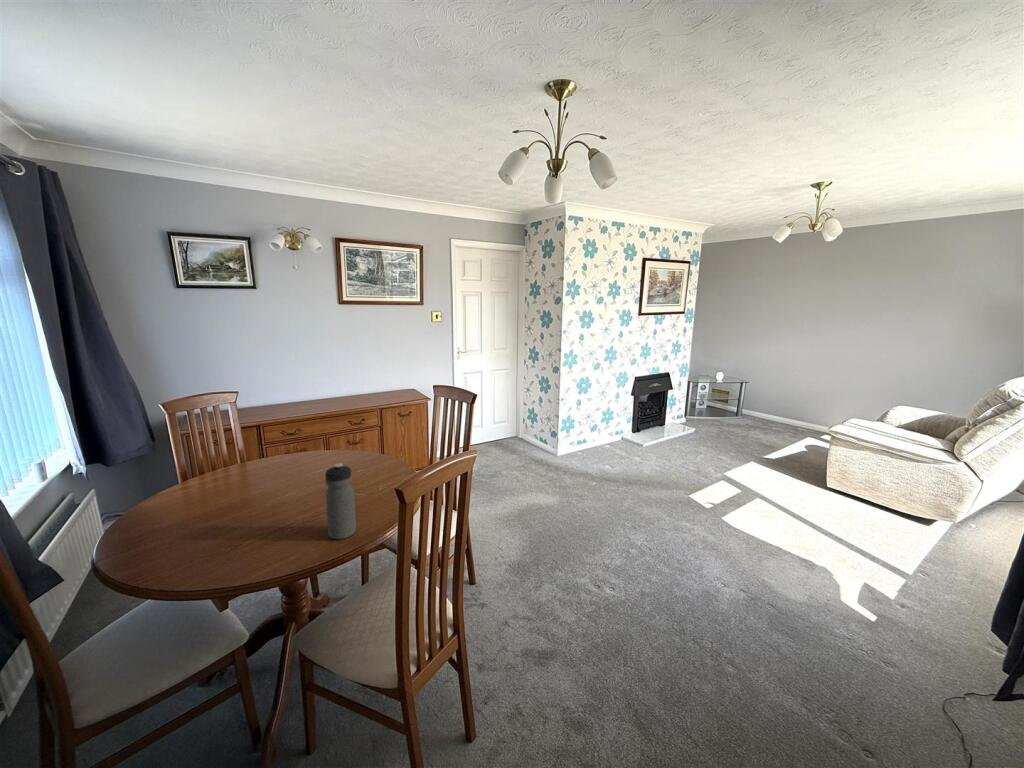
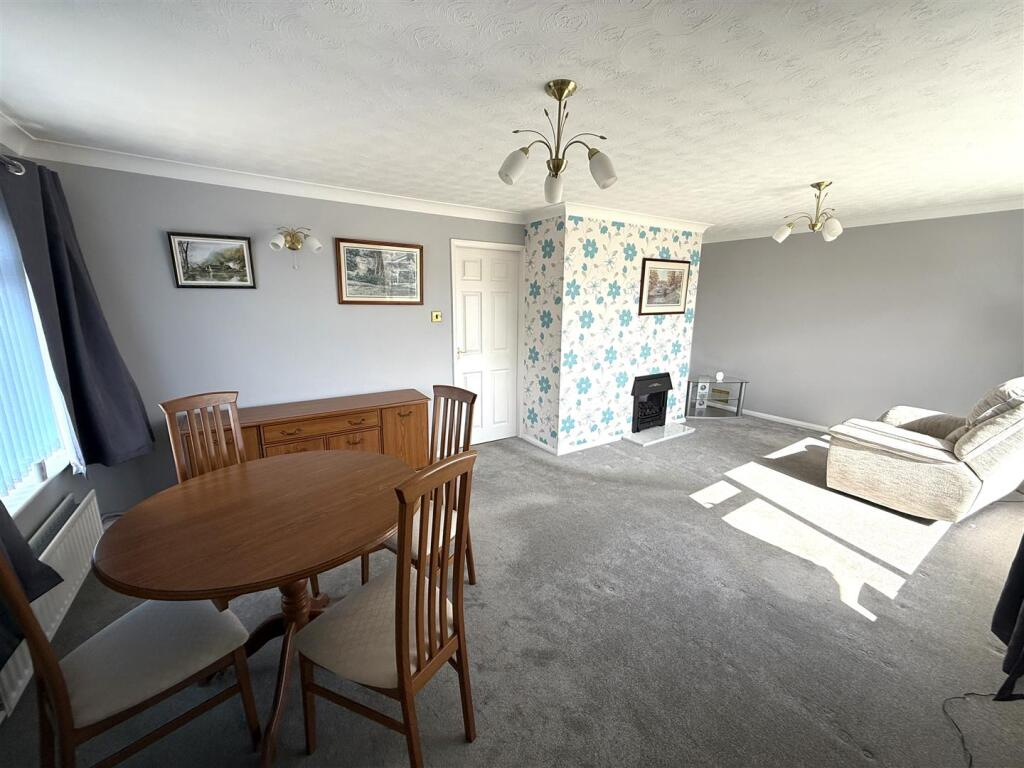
- water bottle [324,462,357,540]
